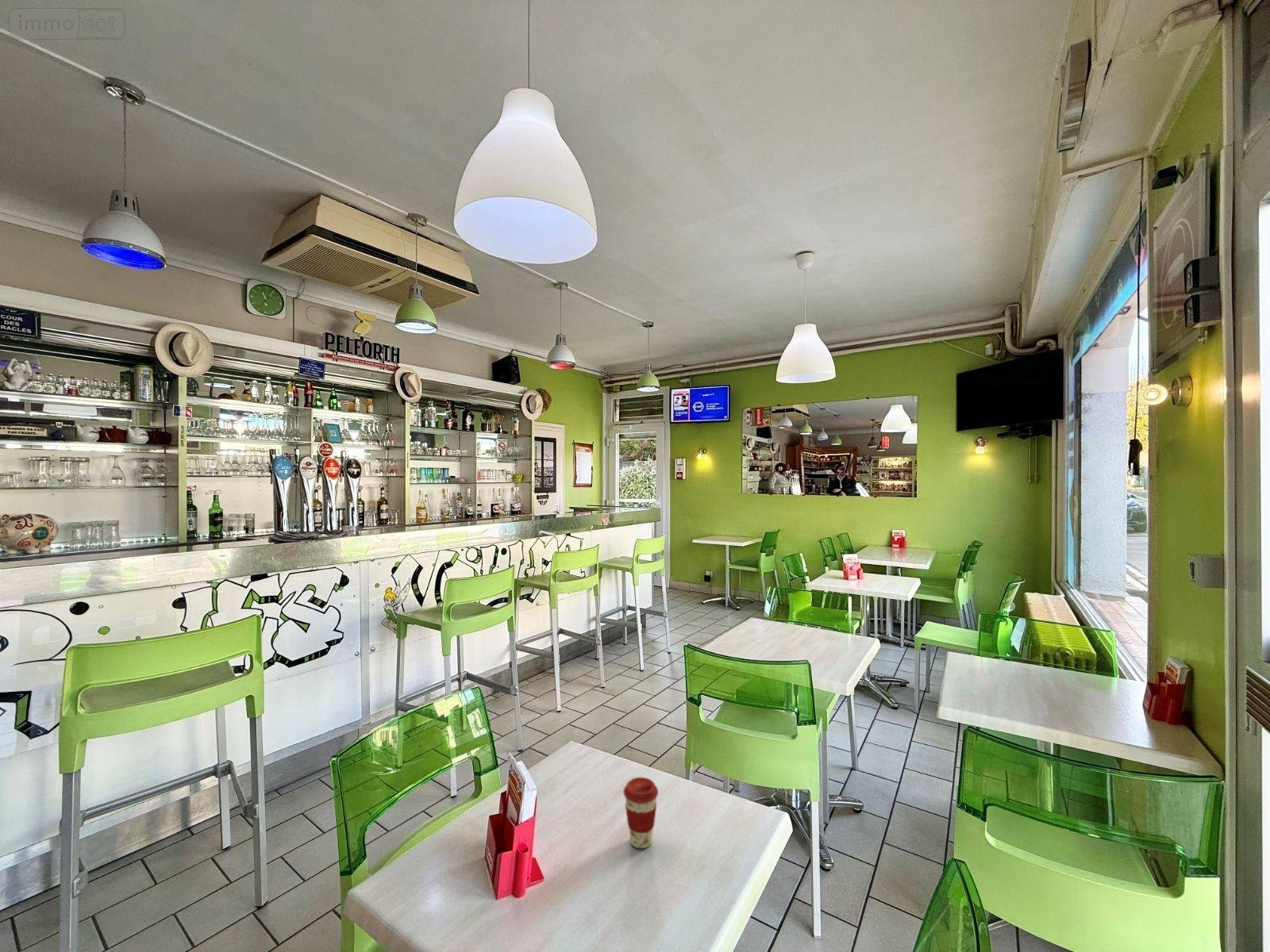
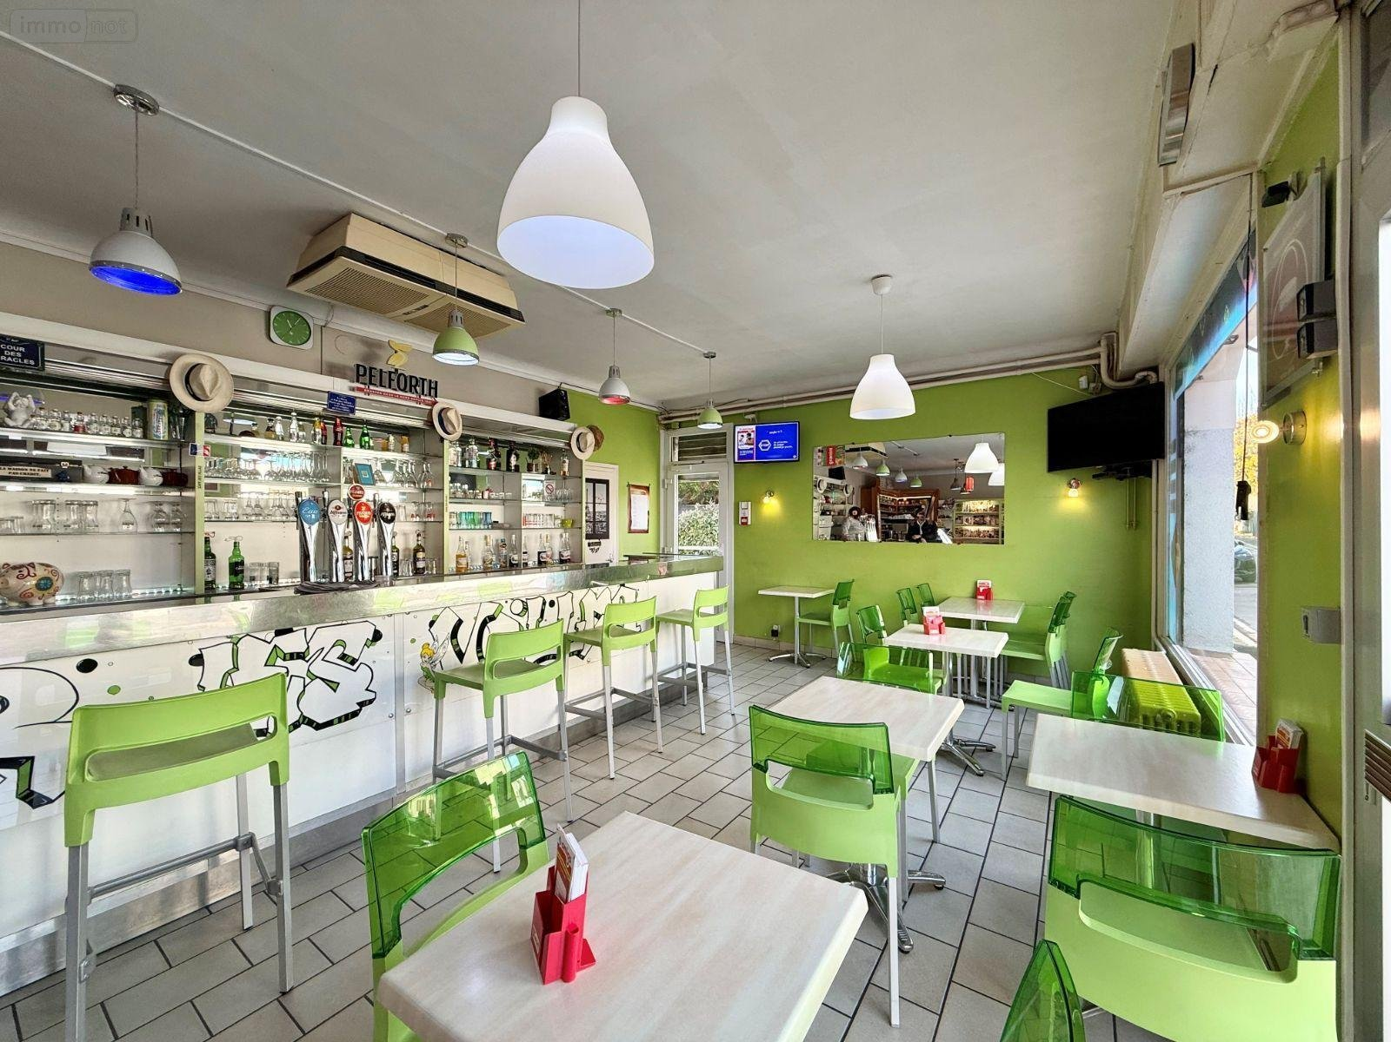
- coffee cup [622,777,659,849]
